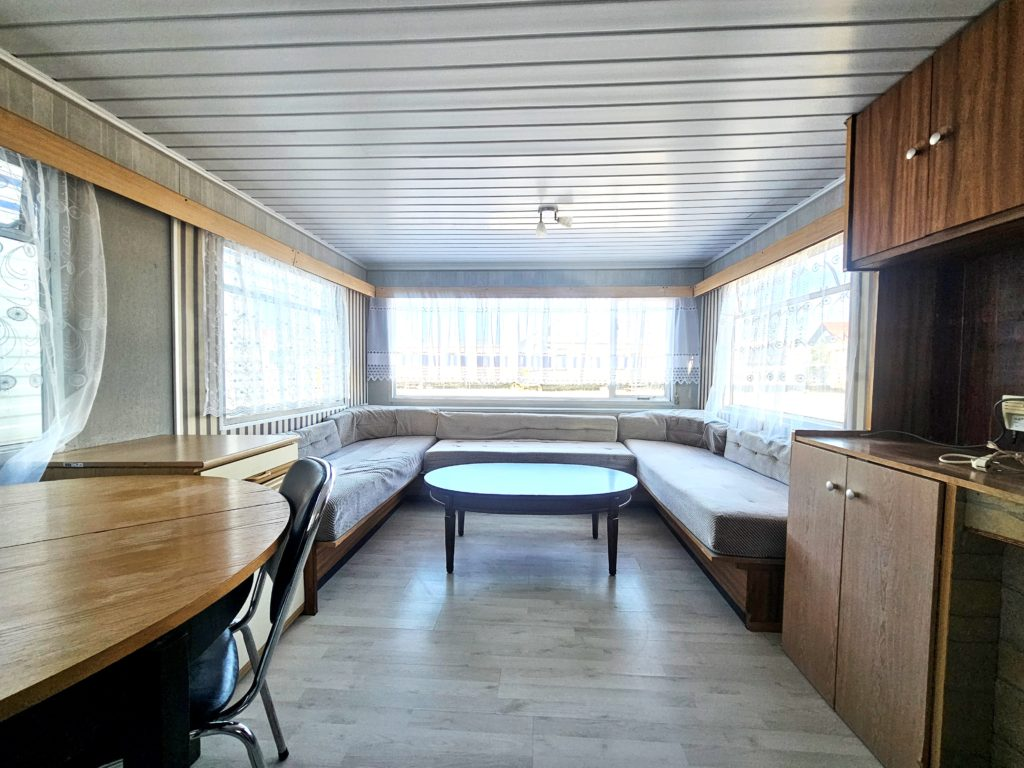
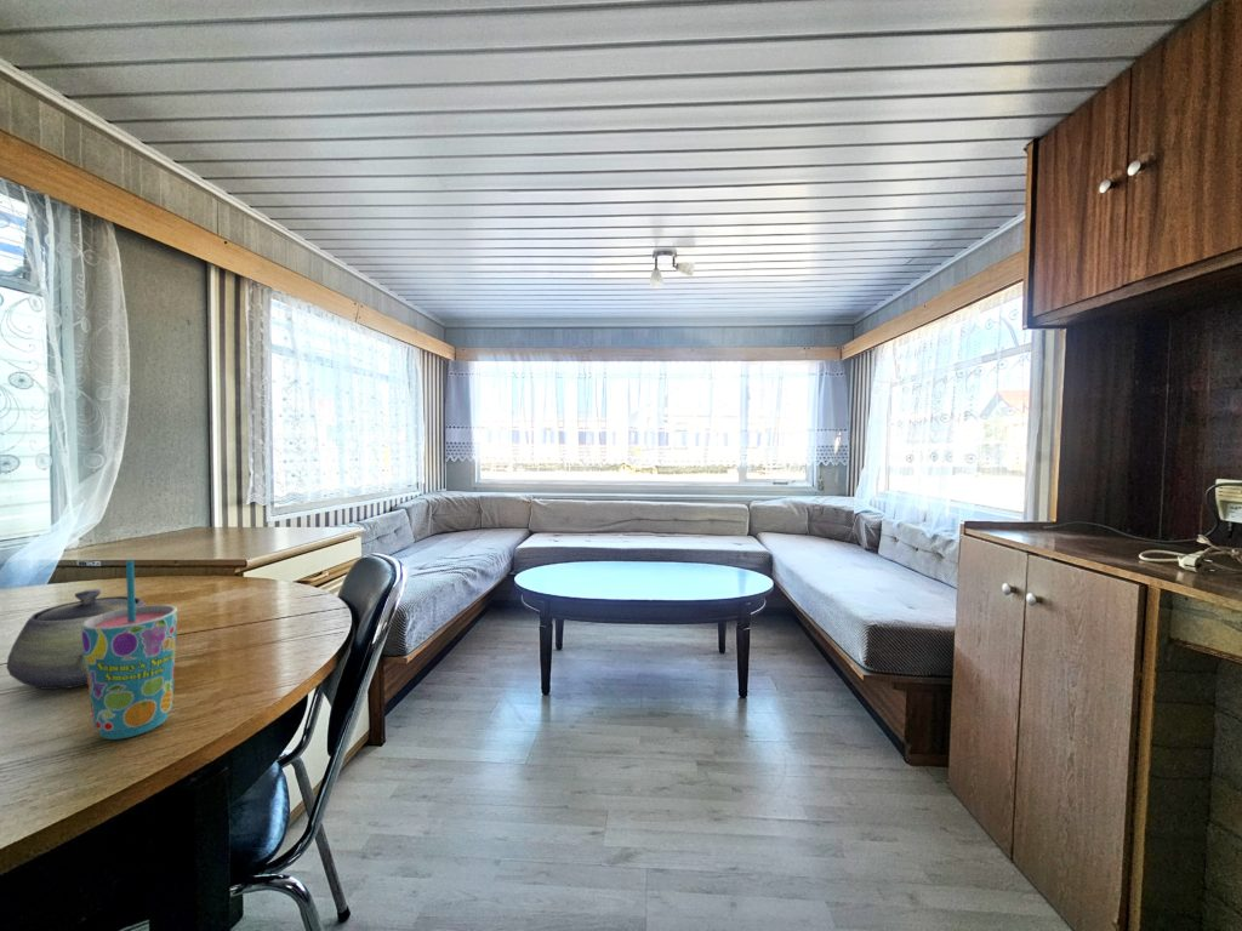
+ teapot [5,588,148,691]
+ cup [81,559,178,741]
